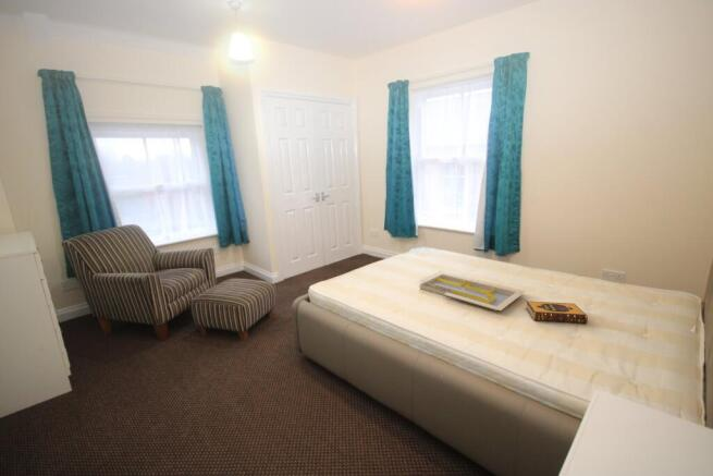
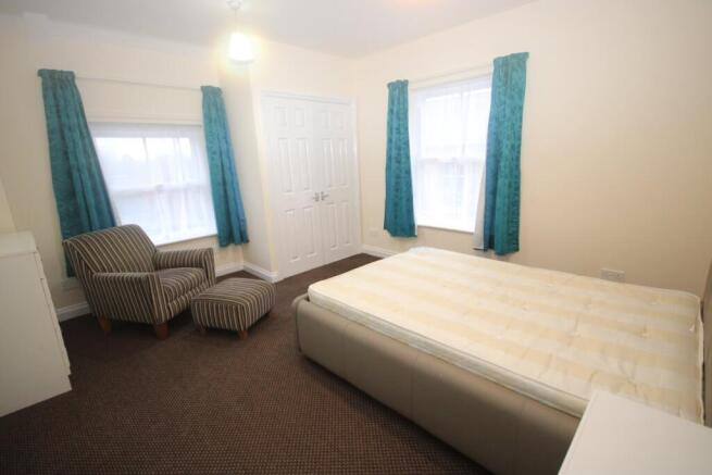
- serving tray [419,270,527,312]
- hardback book [525,301,589,325]
